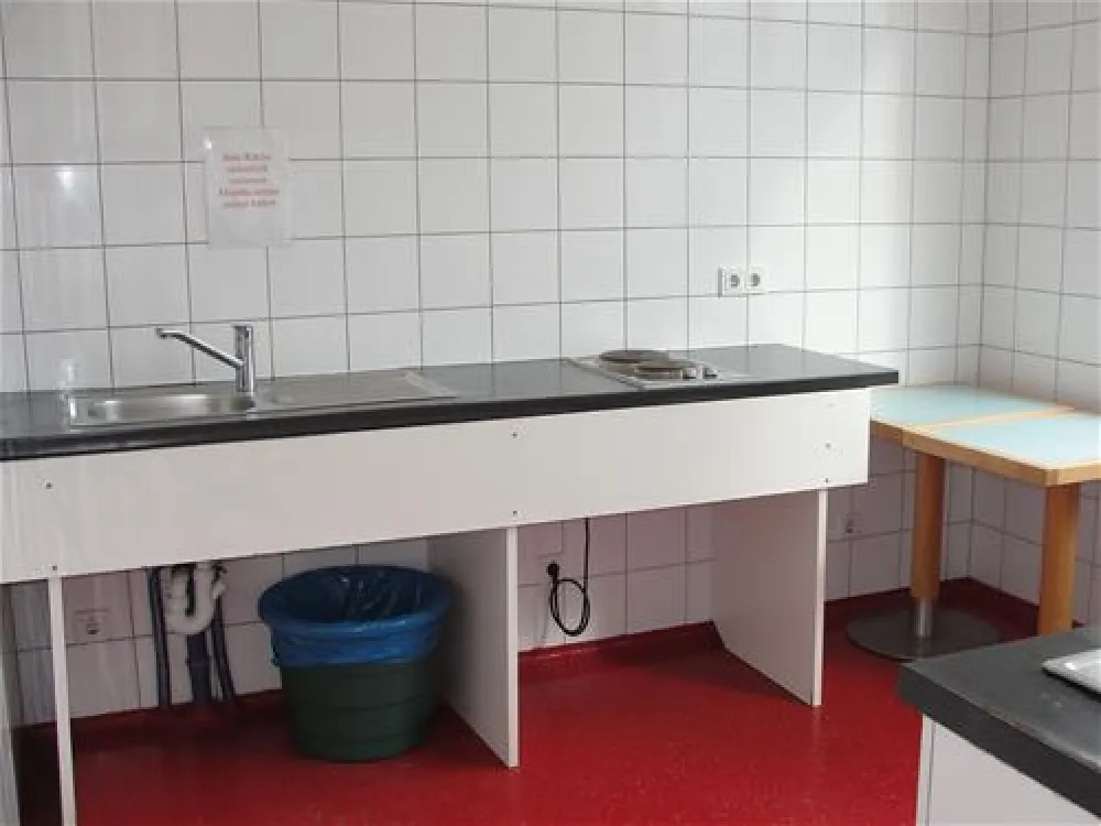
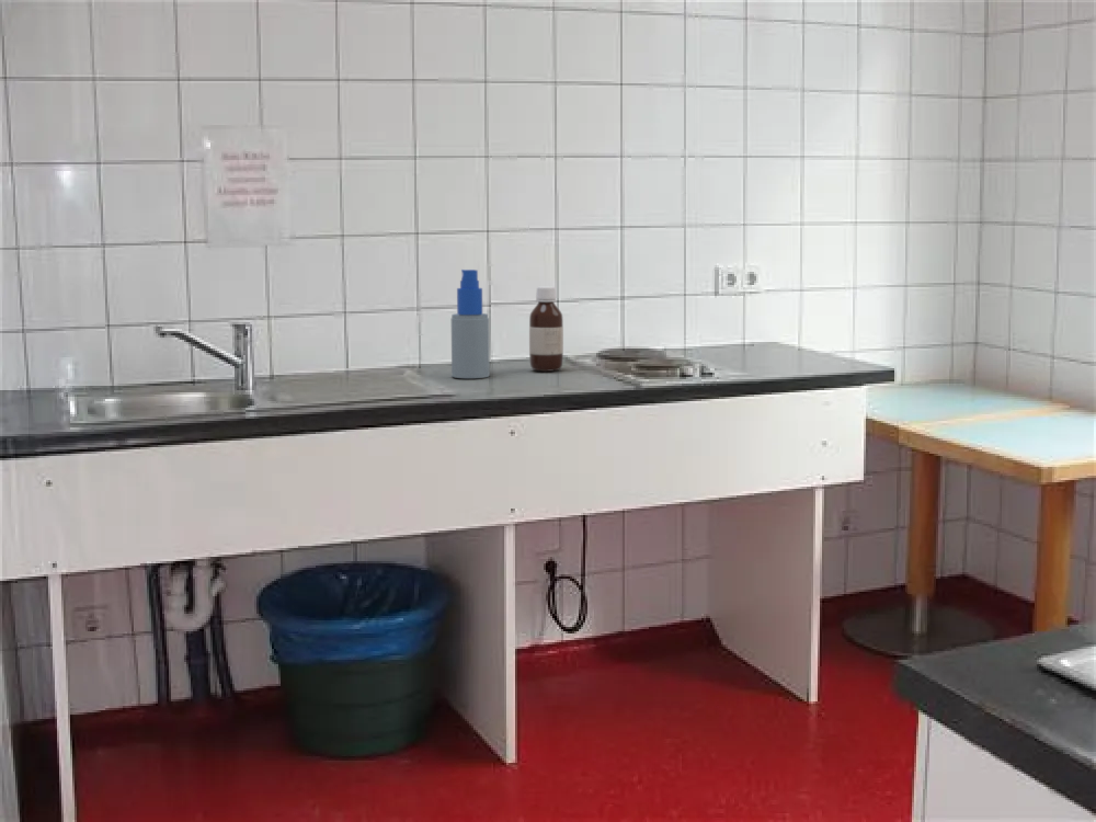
+ spray bottle [450,269,491,379]
+ bottle [528,285,564,373]
